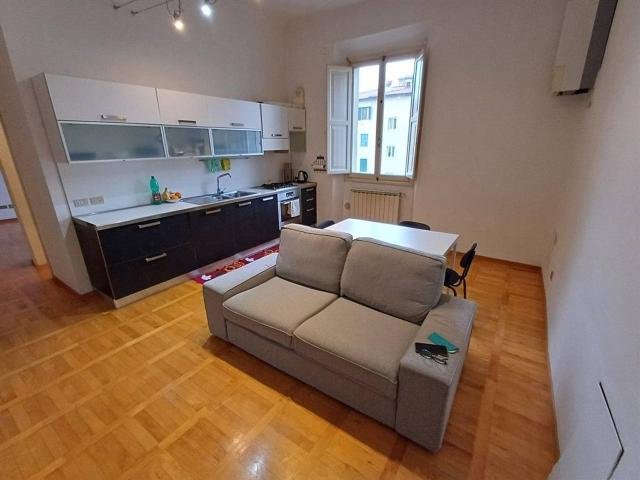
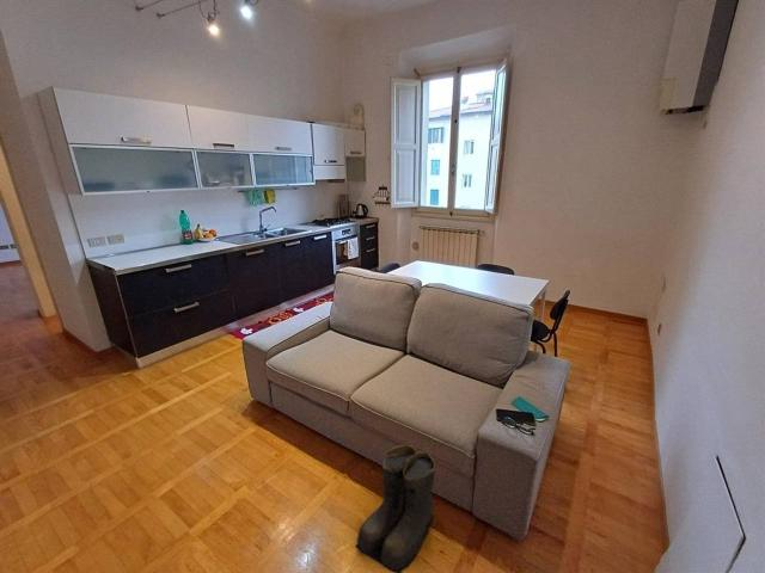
+ boots [355,444,437,573]
